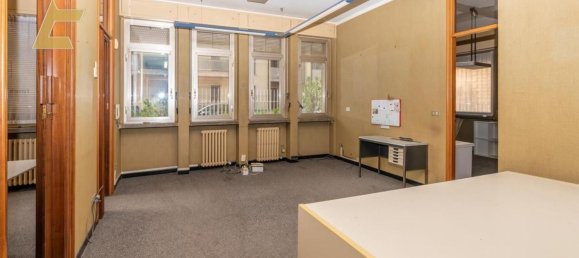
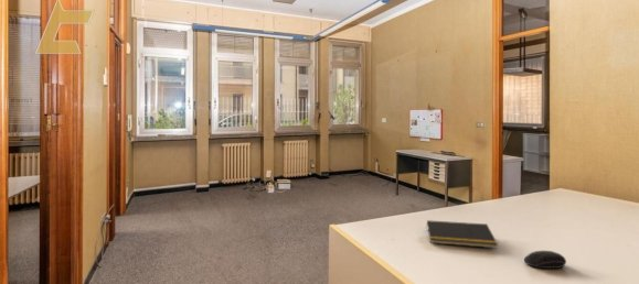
+ computer mouse [523,250,567,270]
+ notepad [425,219,499,249]
